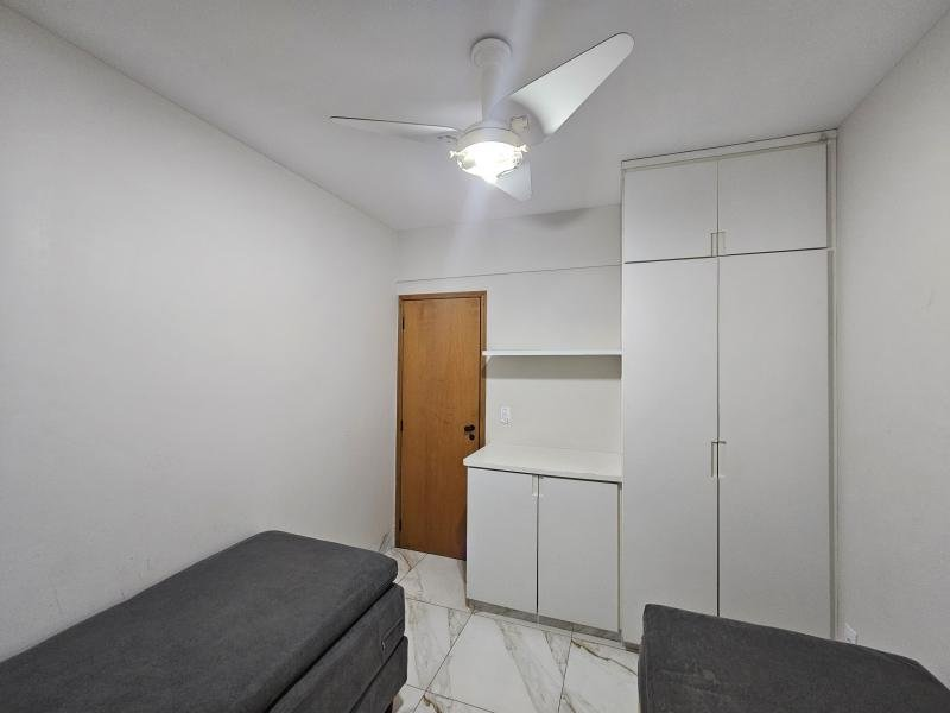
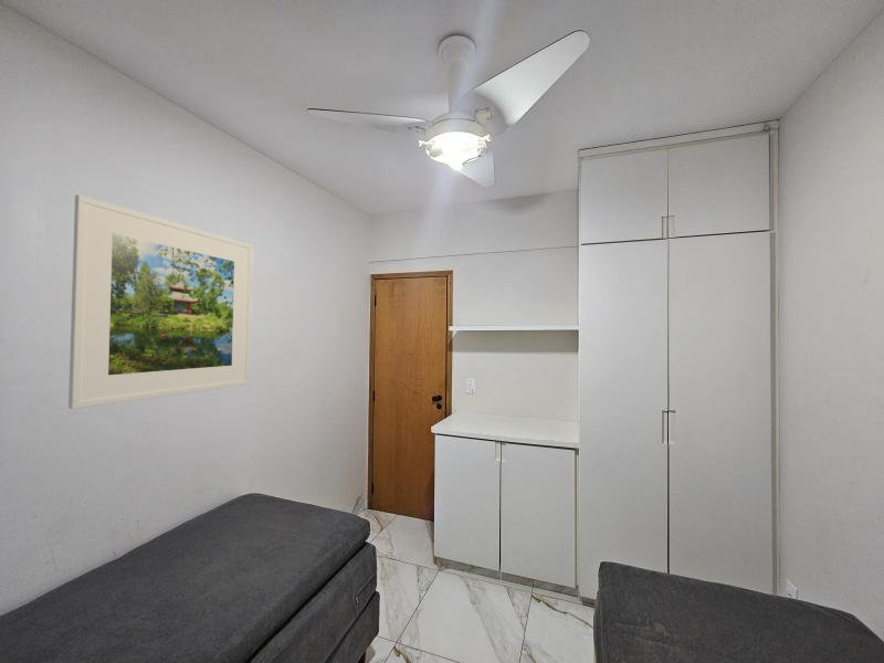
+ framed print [67,193,254,410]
